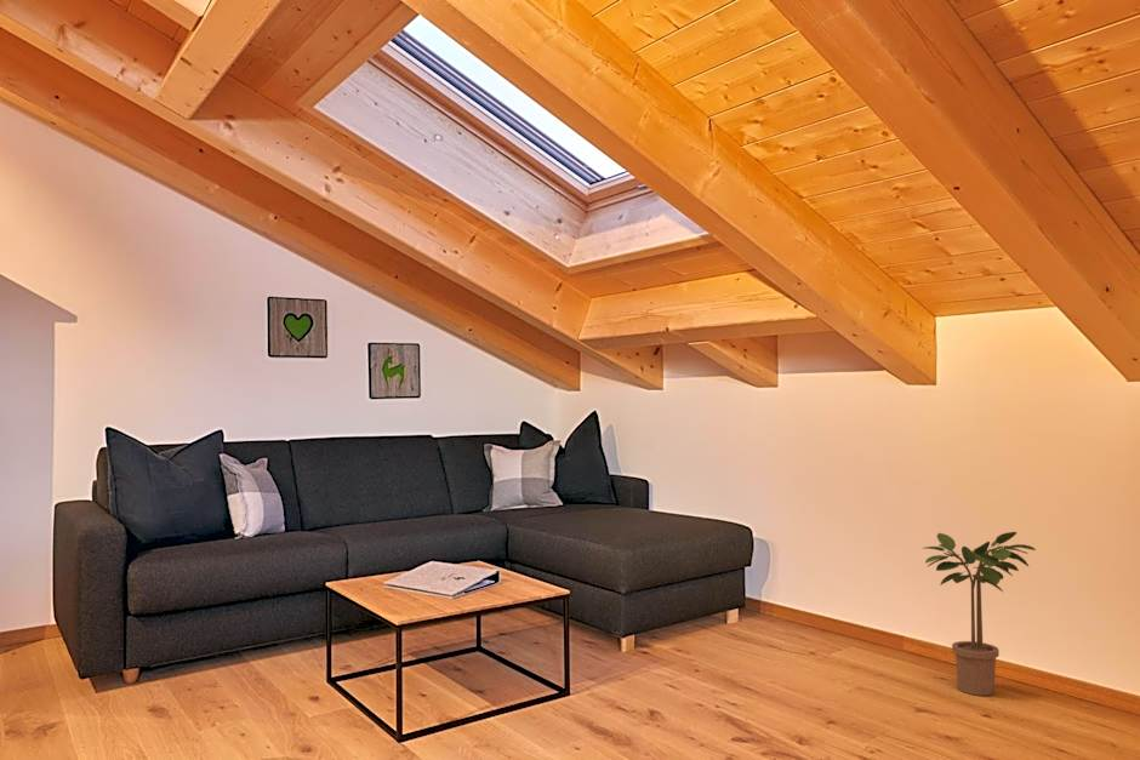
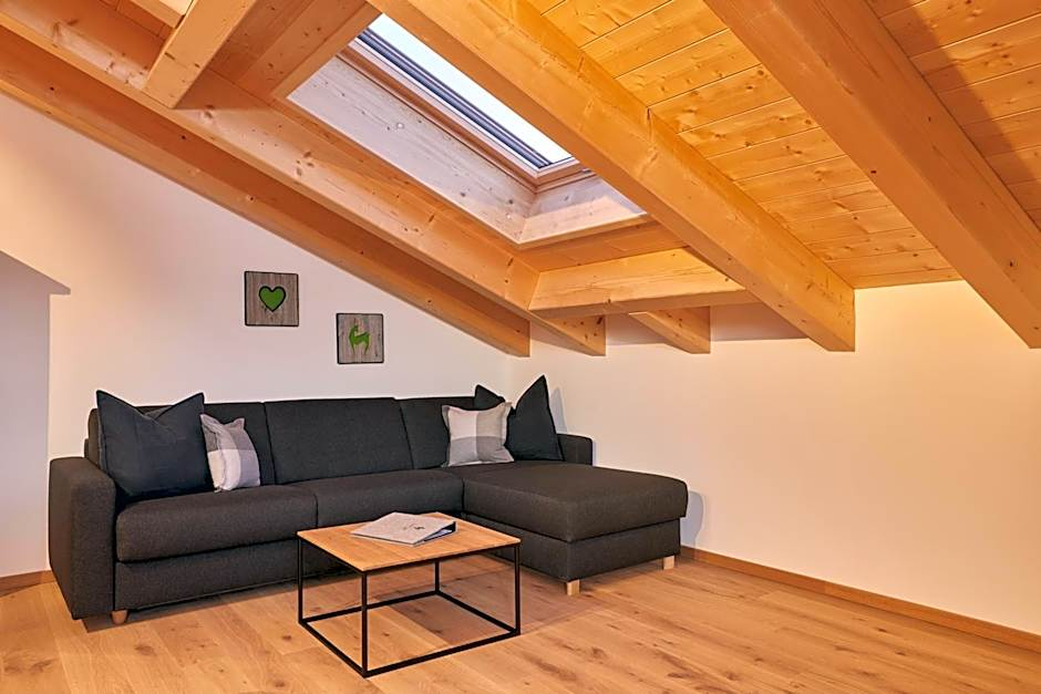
- potted plant [923,531,1037,697]
